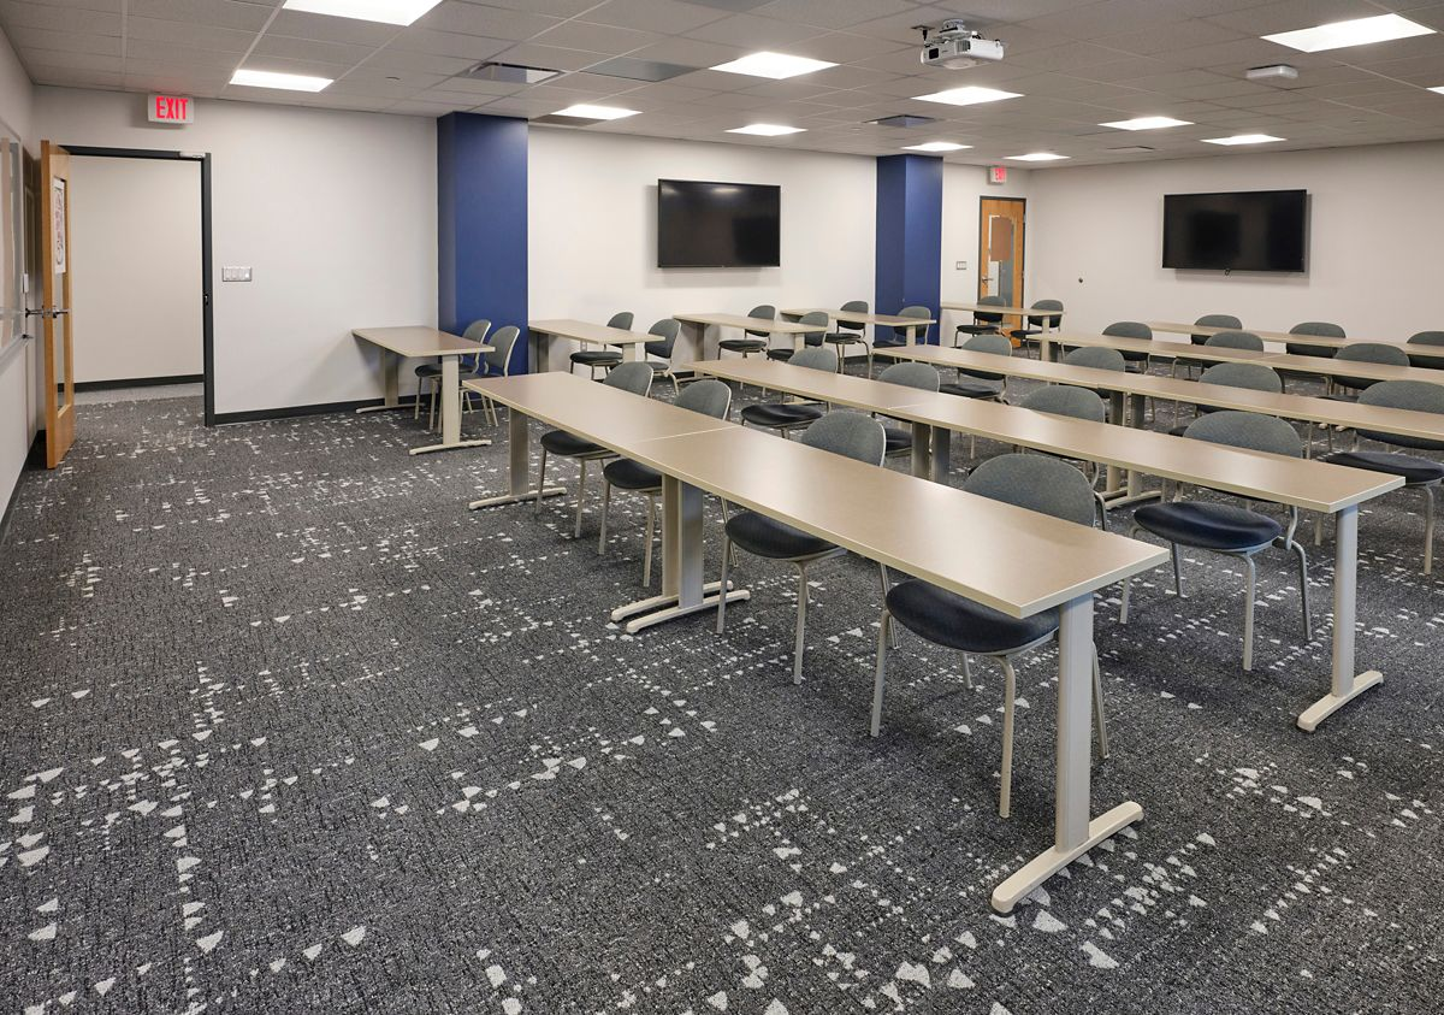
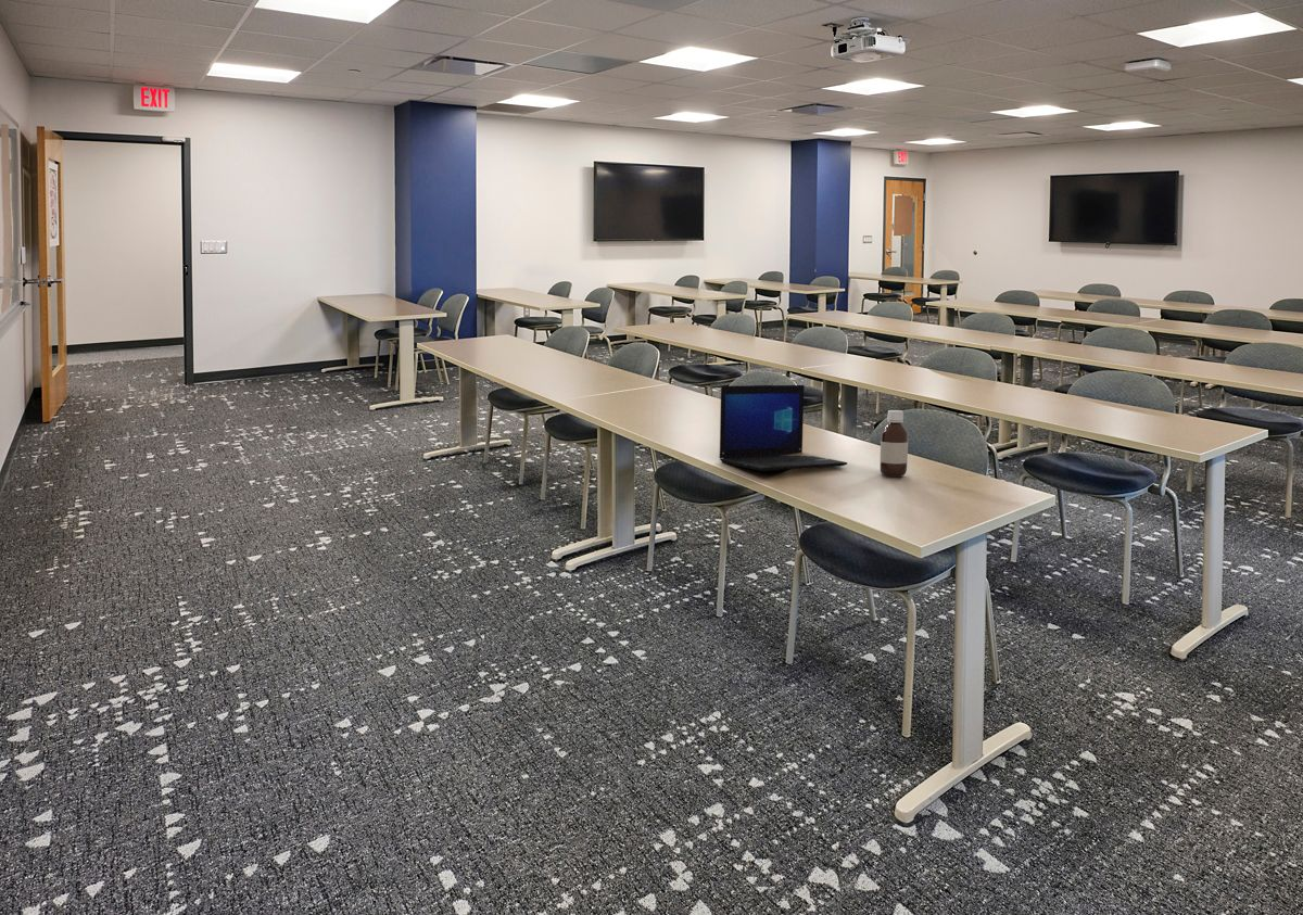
+ laptop [718,384,848,472]
+ bottle [880,409,909,478]
